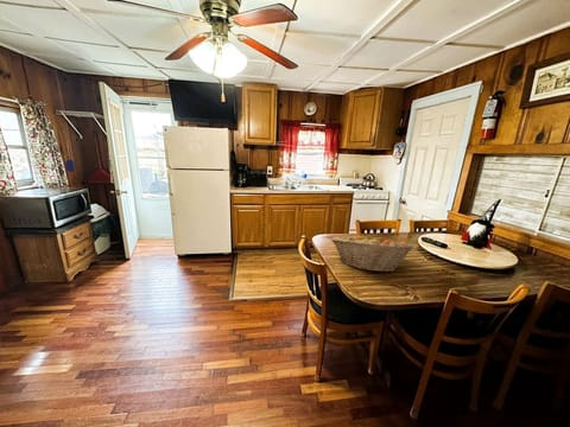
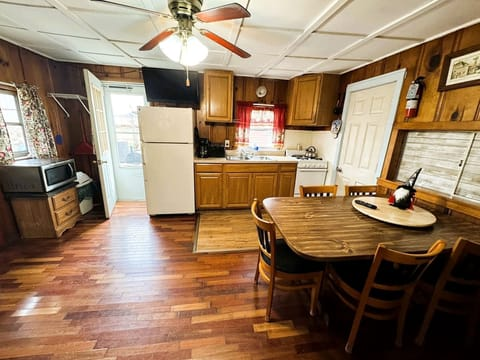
- fruit basket [330,236,414,273]
